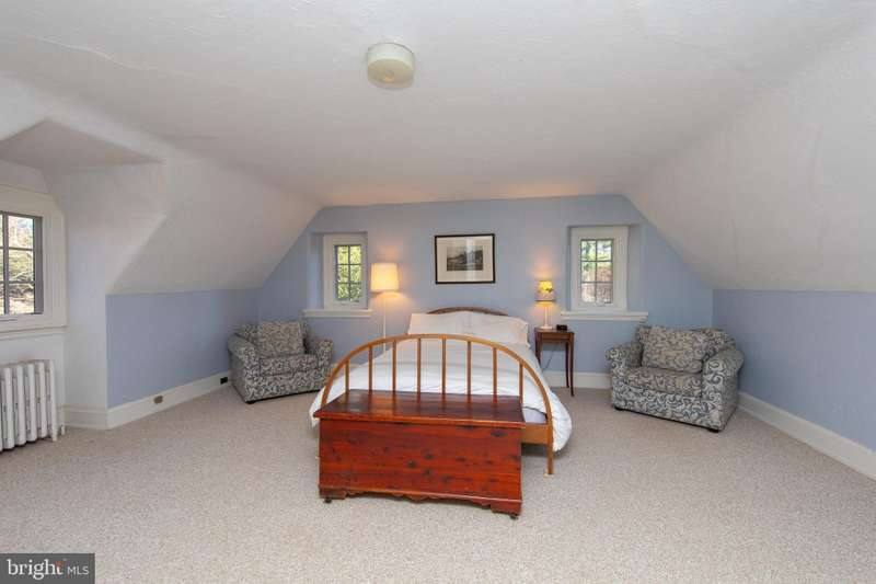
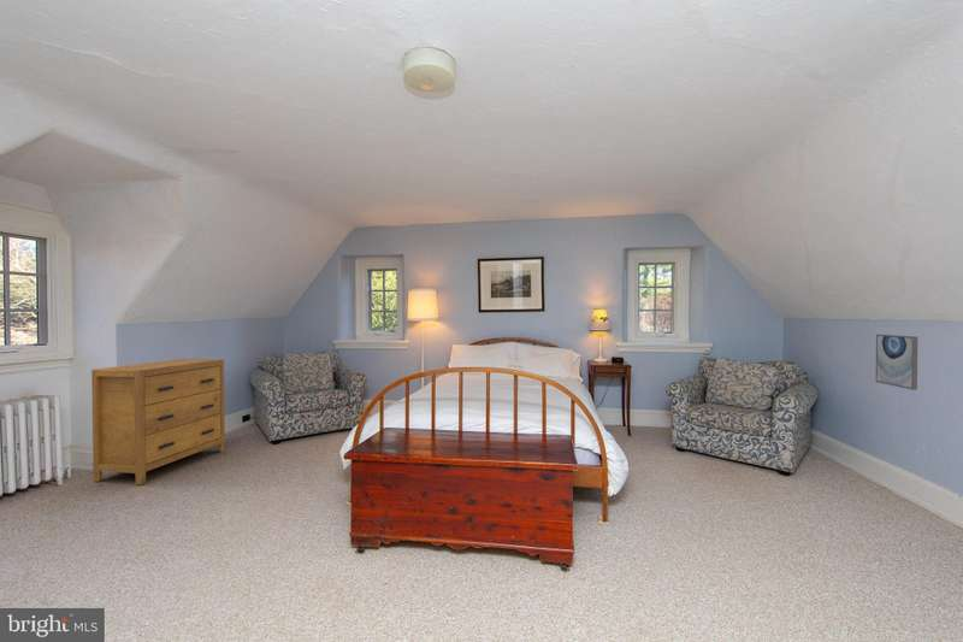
+ wall art [875,334,918,391]
+ dresser [90,358,226,487]
